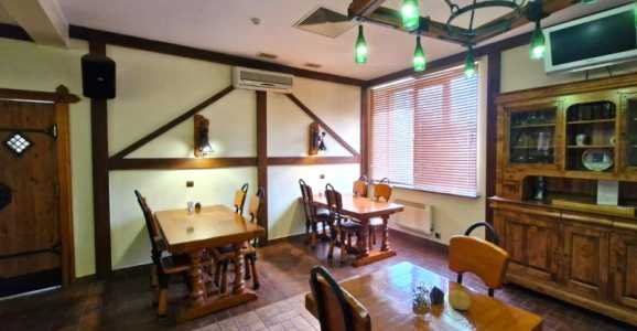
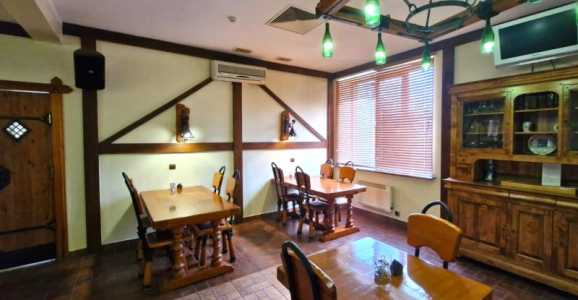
- fruit [447,289,472,311]
